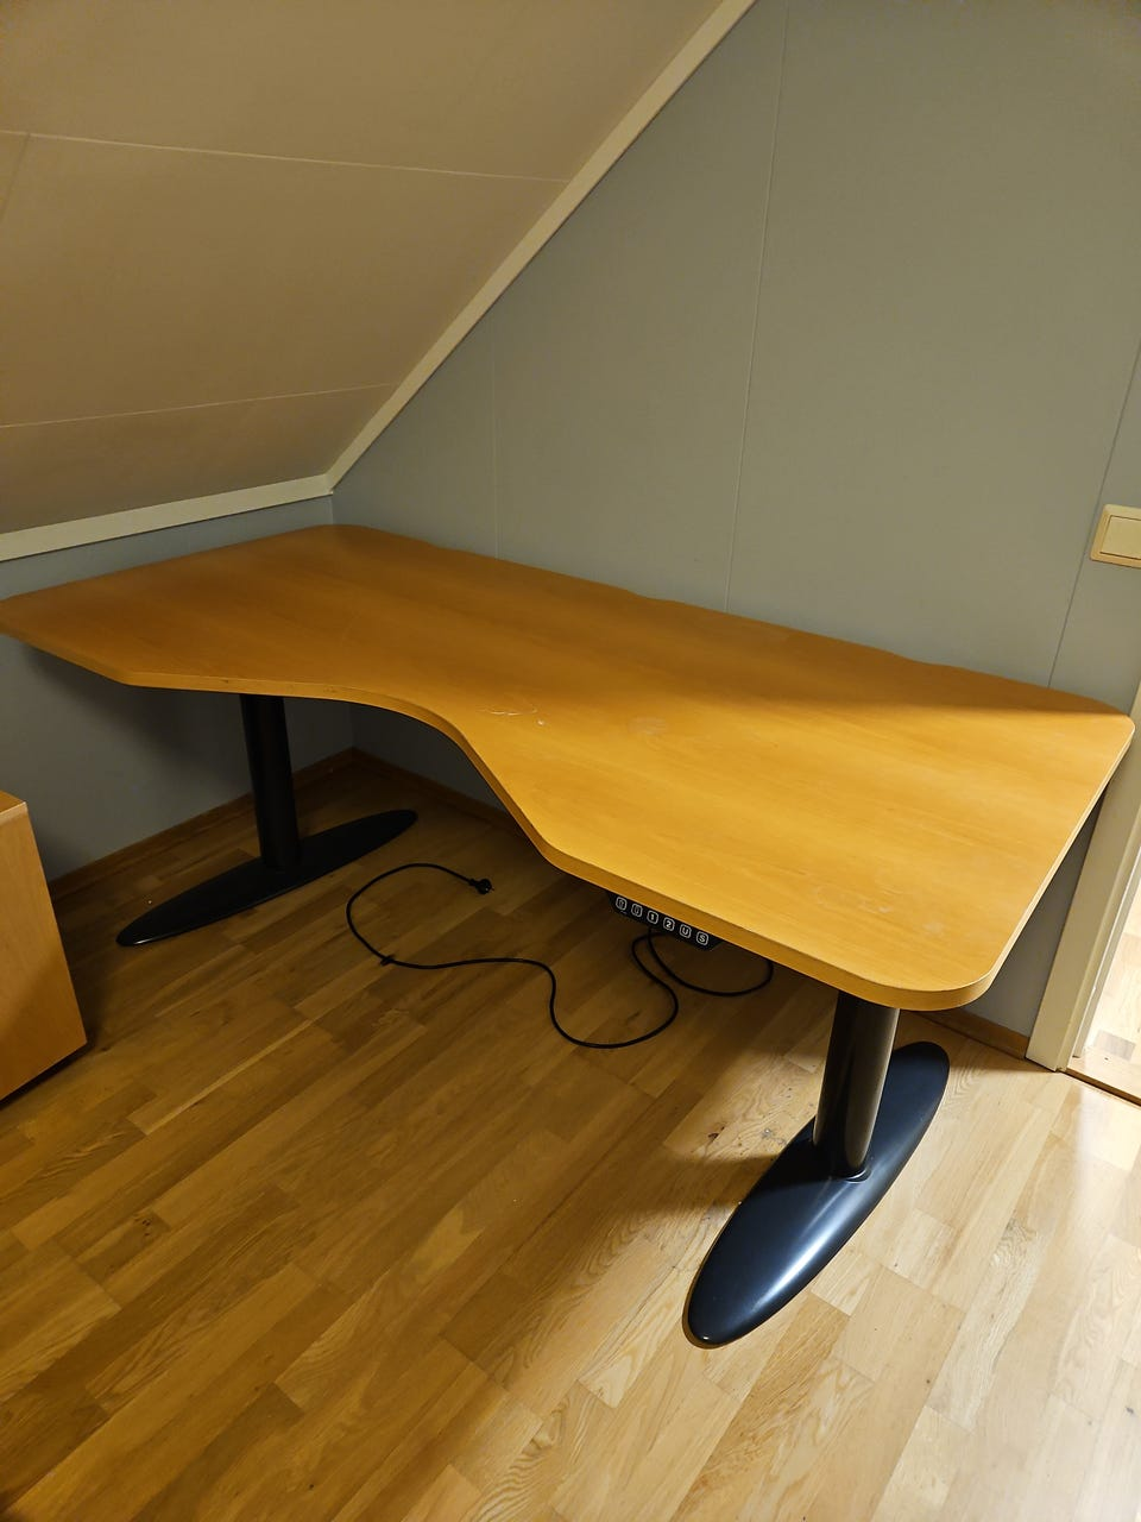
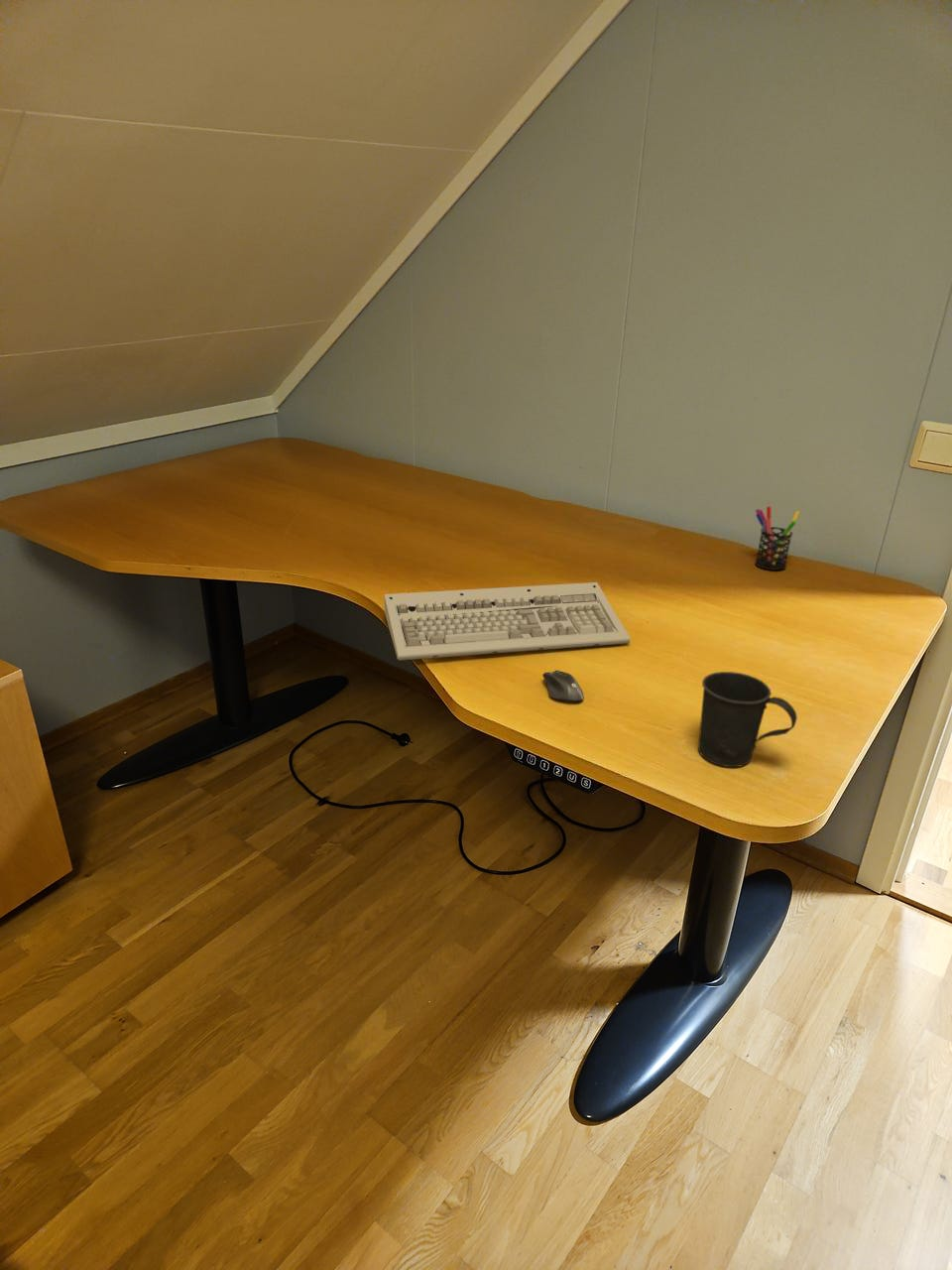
+ mug [697,671,798,768]
+ keyboard [383,581,631,661]
+ pen holder [754,505,801,572]
+ computer mouse [541,669,585,702]
